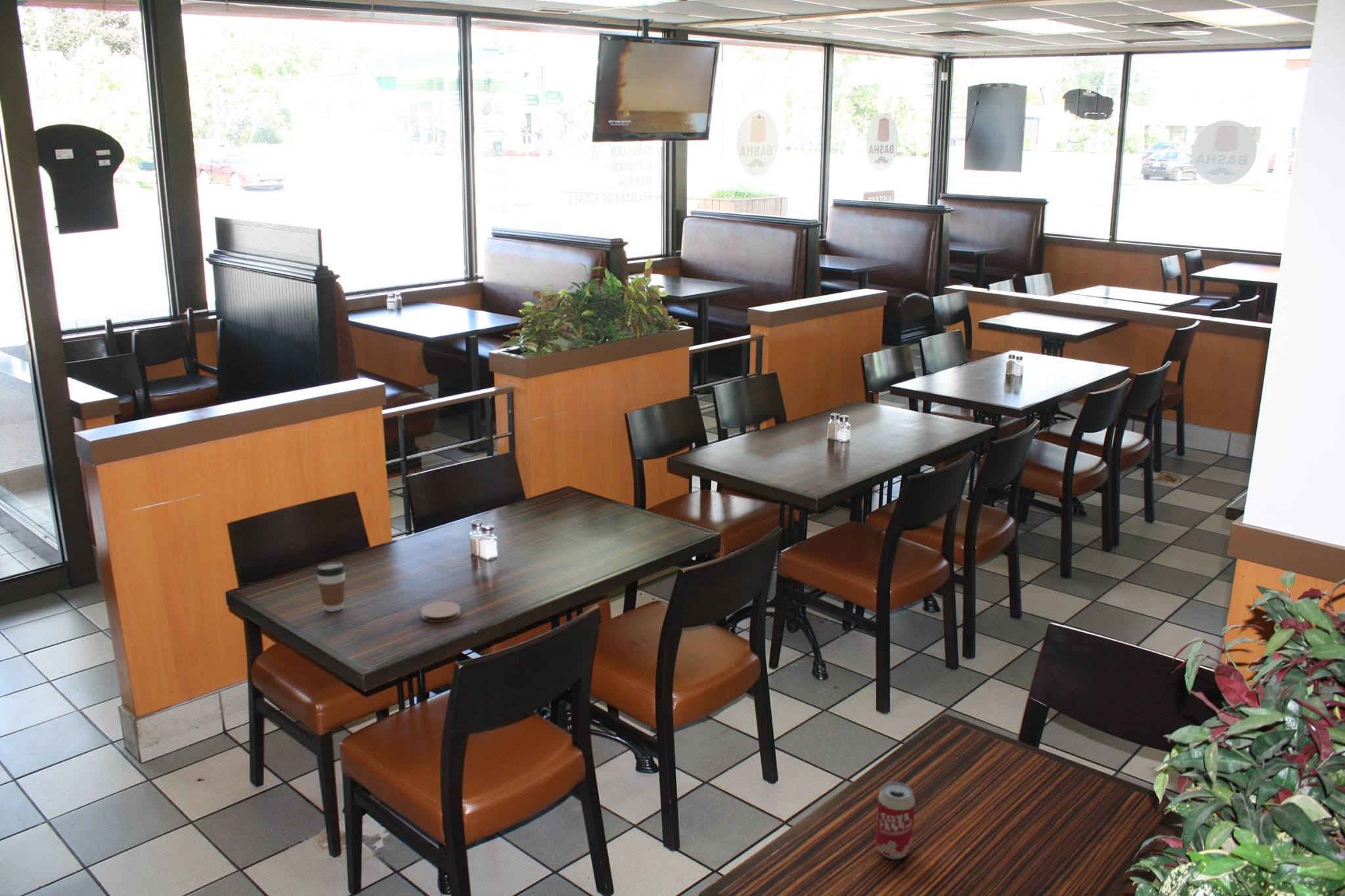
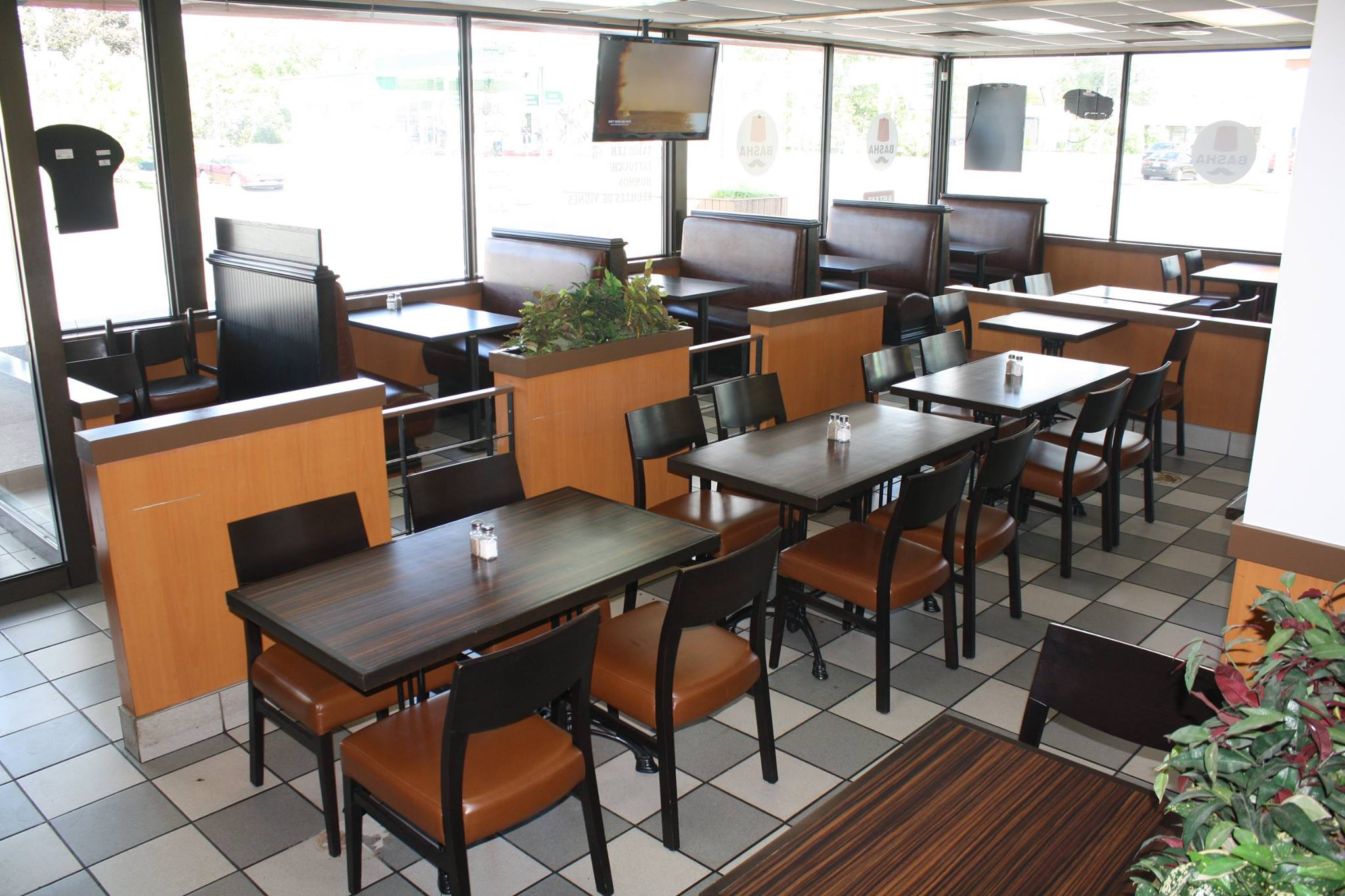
- coaster [420,601,461,623]
- coffee cup [315,561,346,612]
- beverage can [874,781,915,860]
